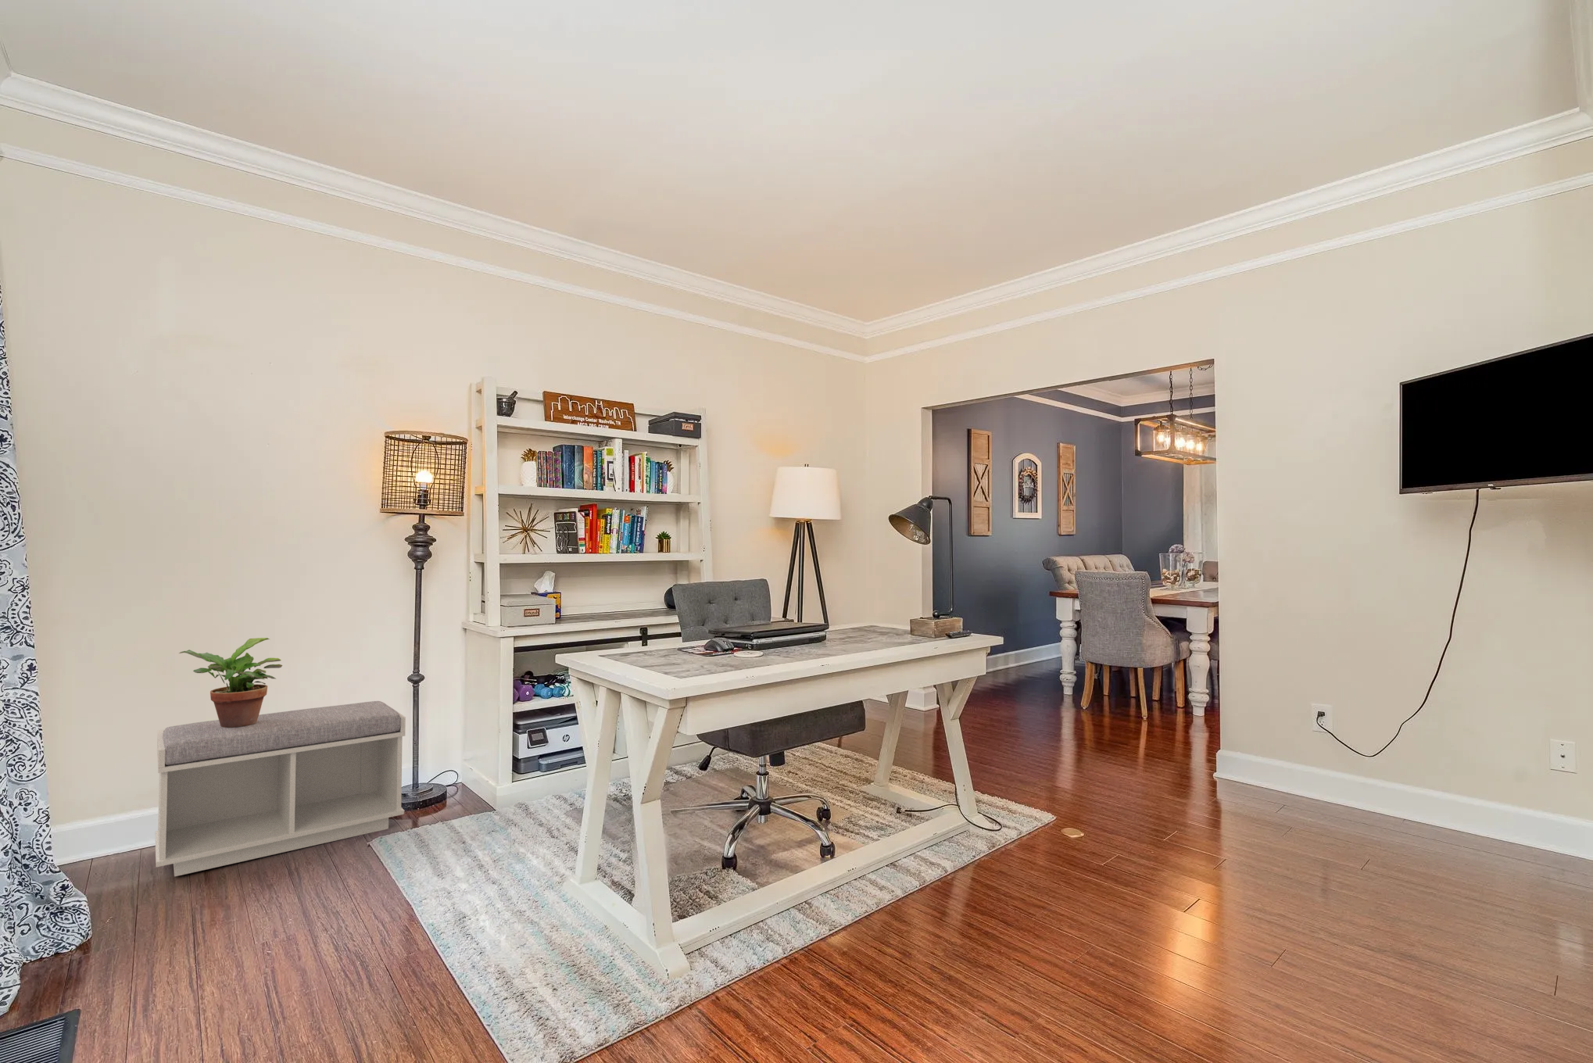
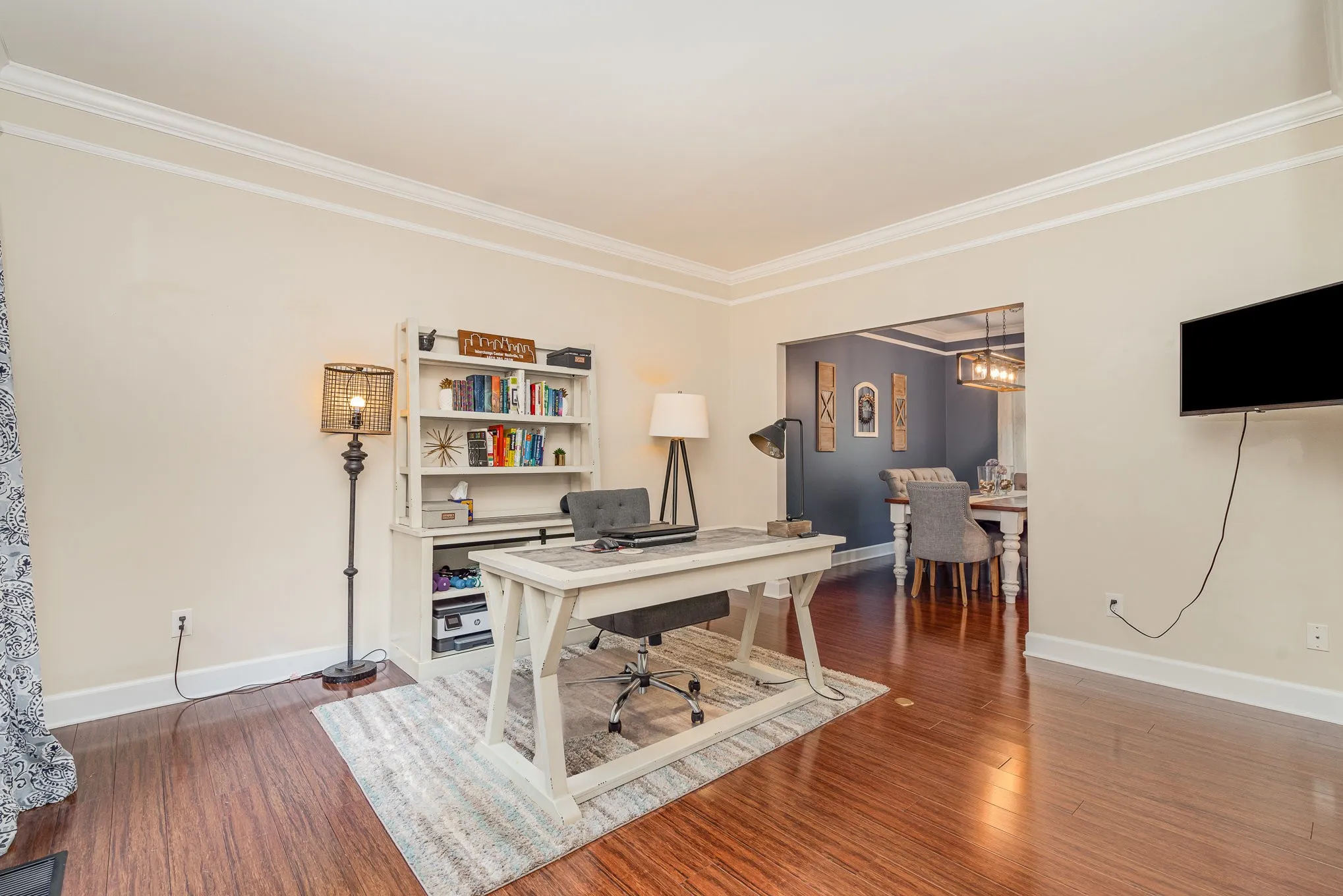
- potted plant [178,637,283,727]
- bench [154,700,407,877]
